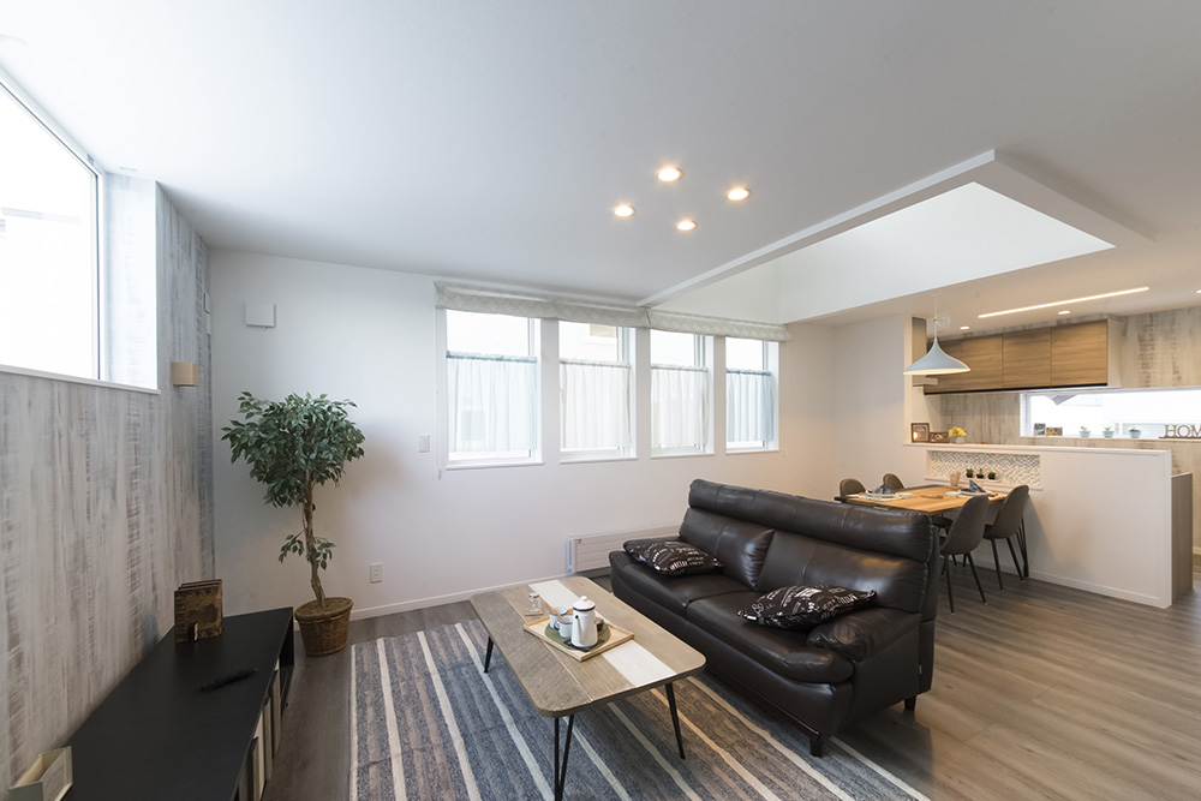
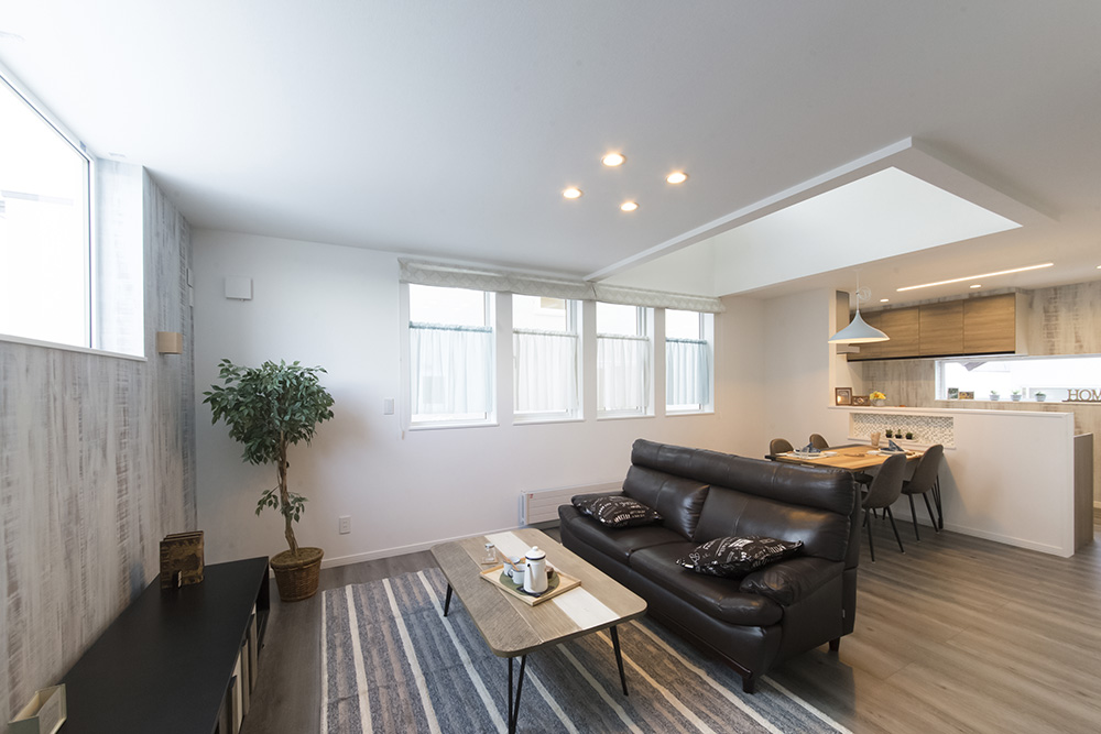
- remote control [201,666,259,693]
